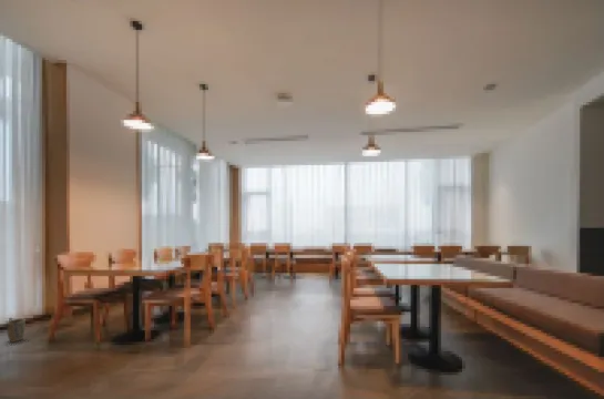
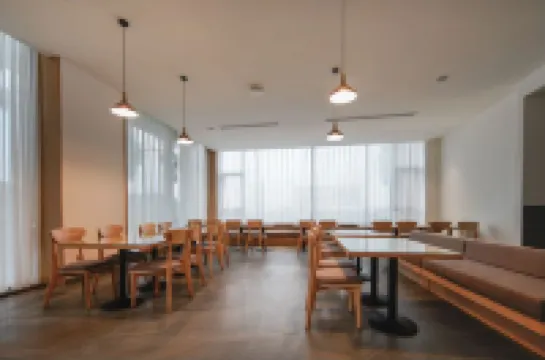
- plant pot [6,318,27,344]
